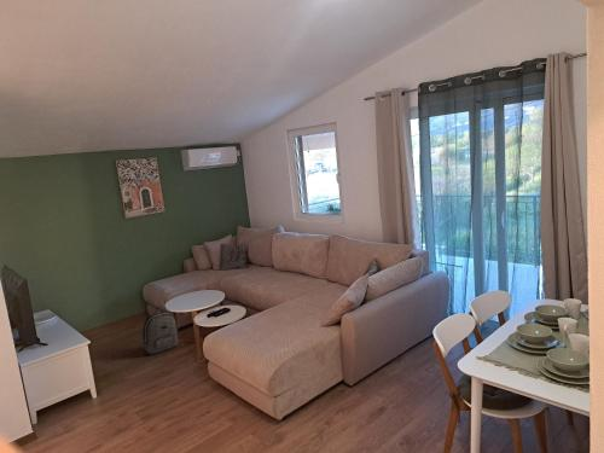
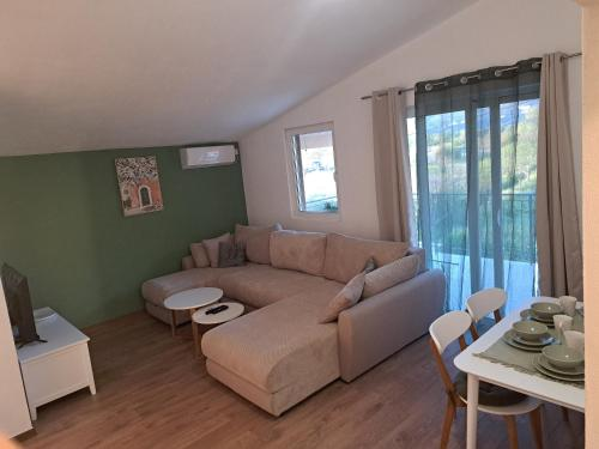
- backpack [141,308,180,356]
